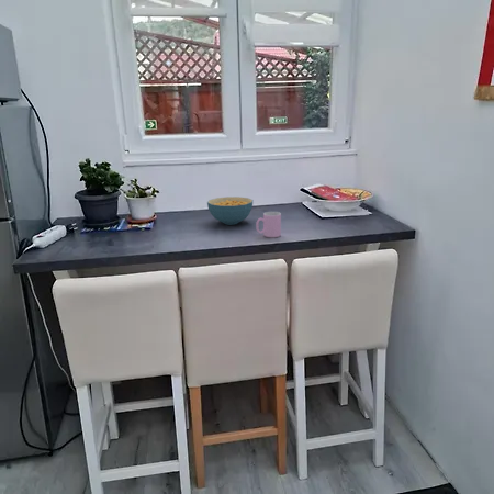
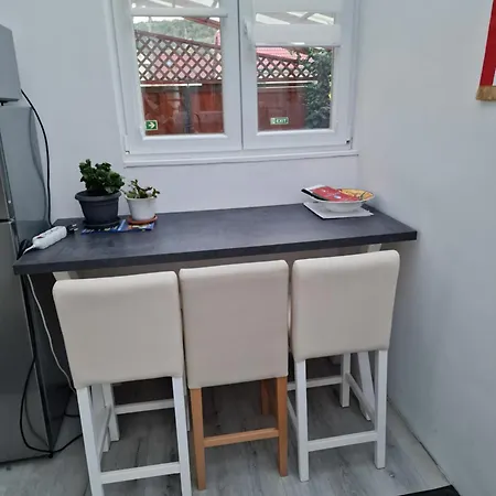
- cup [255,211,282,238]
- cereal bowl [206,195,255,226]
